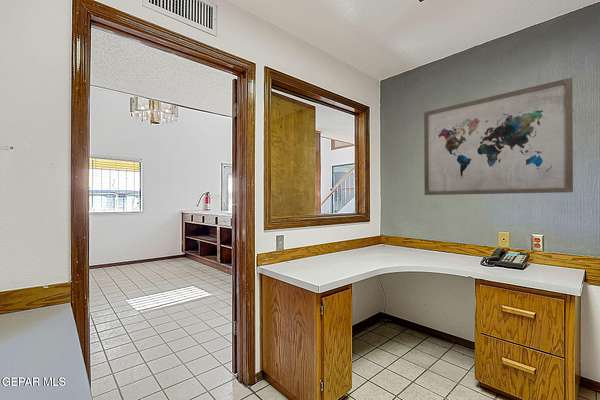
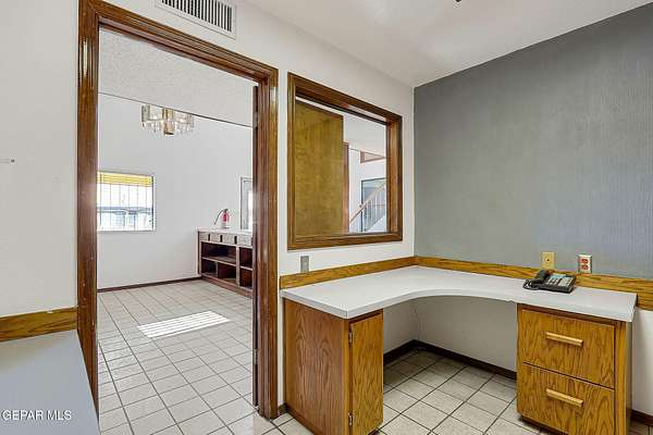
- wall art [423,77,574,196]
